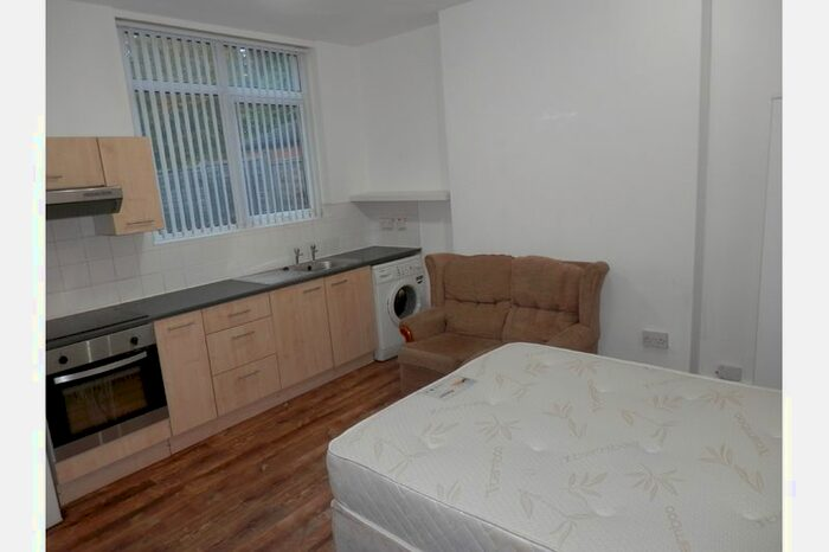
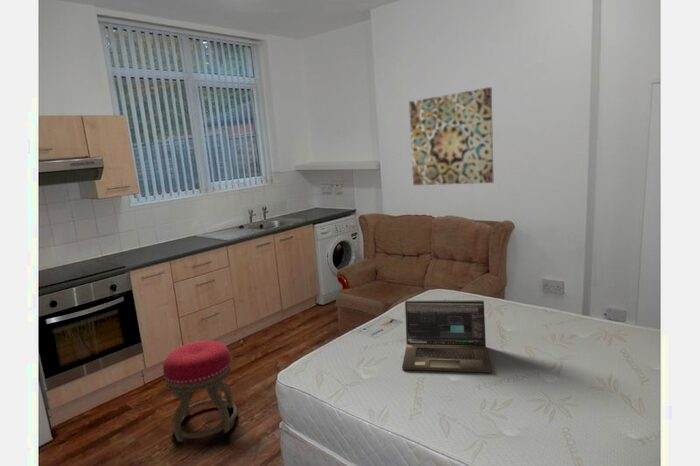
+ stool [162,340,238,443]
+ wall art [408,86,494,186]
+ laptop [401,299,492,374]
